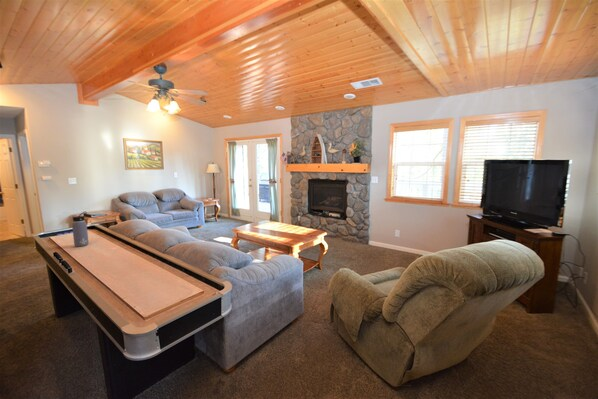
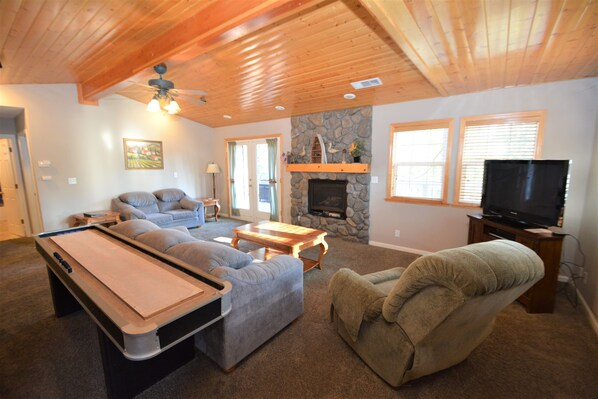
- water bottle [71,211,90,248]
